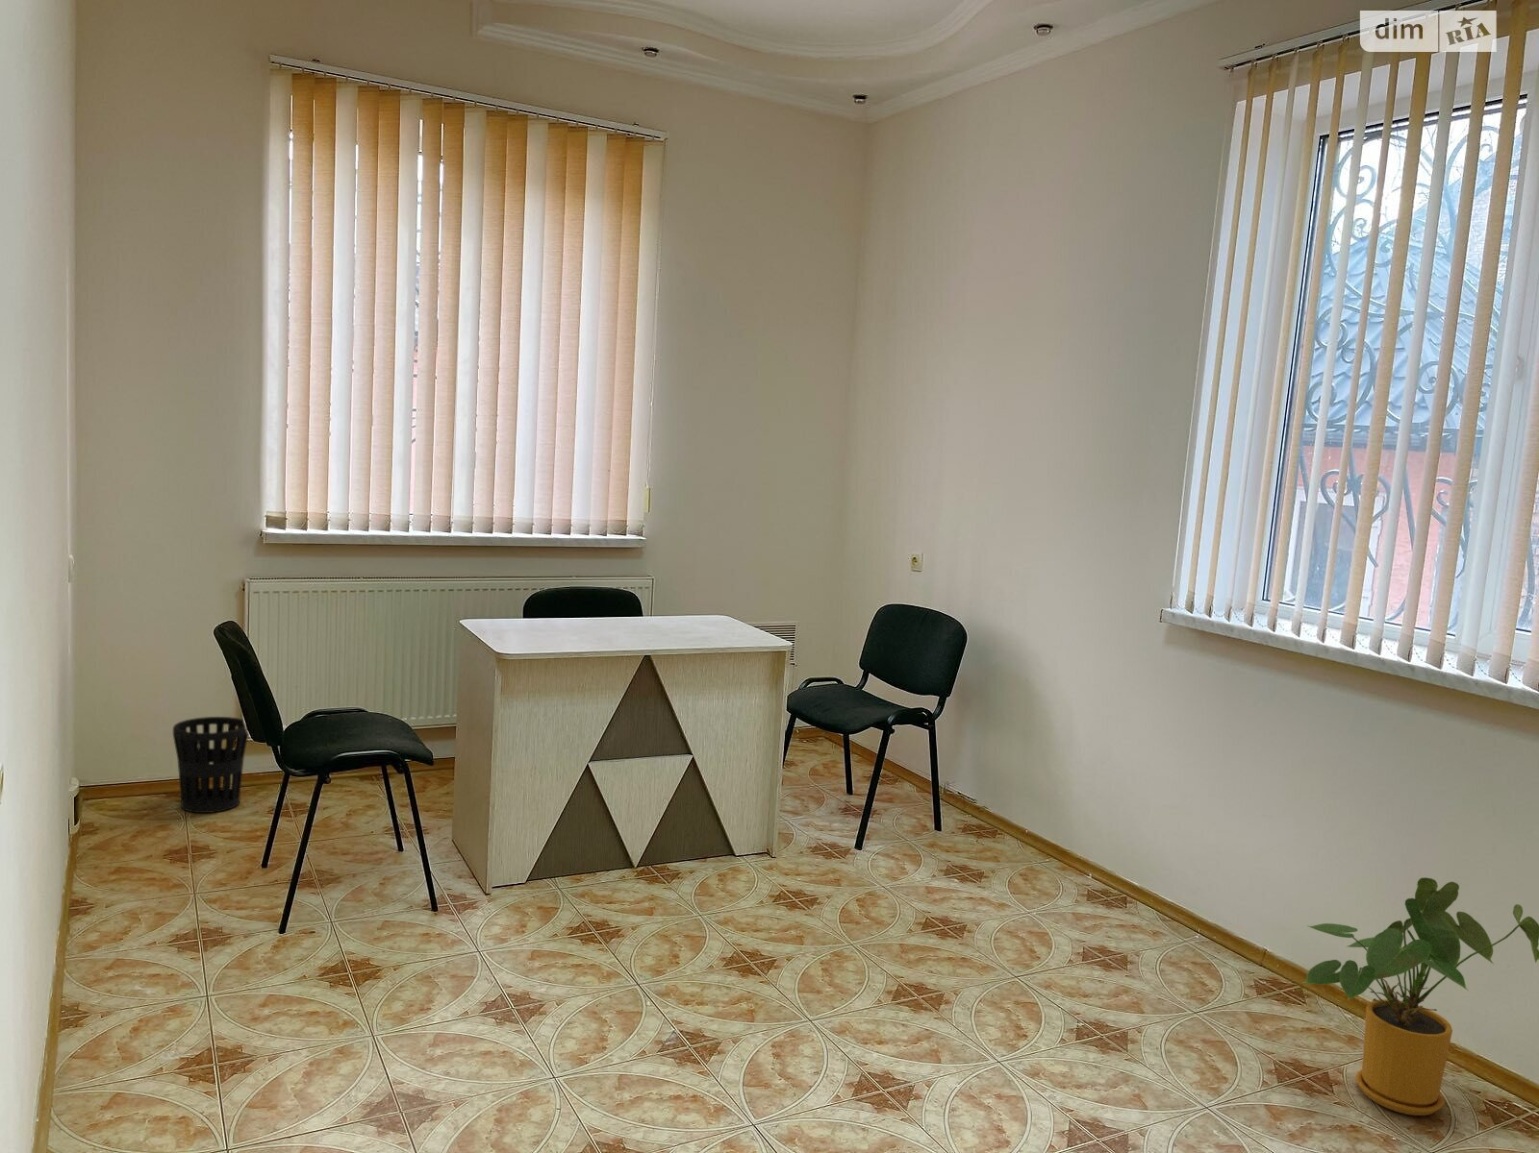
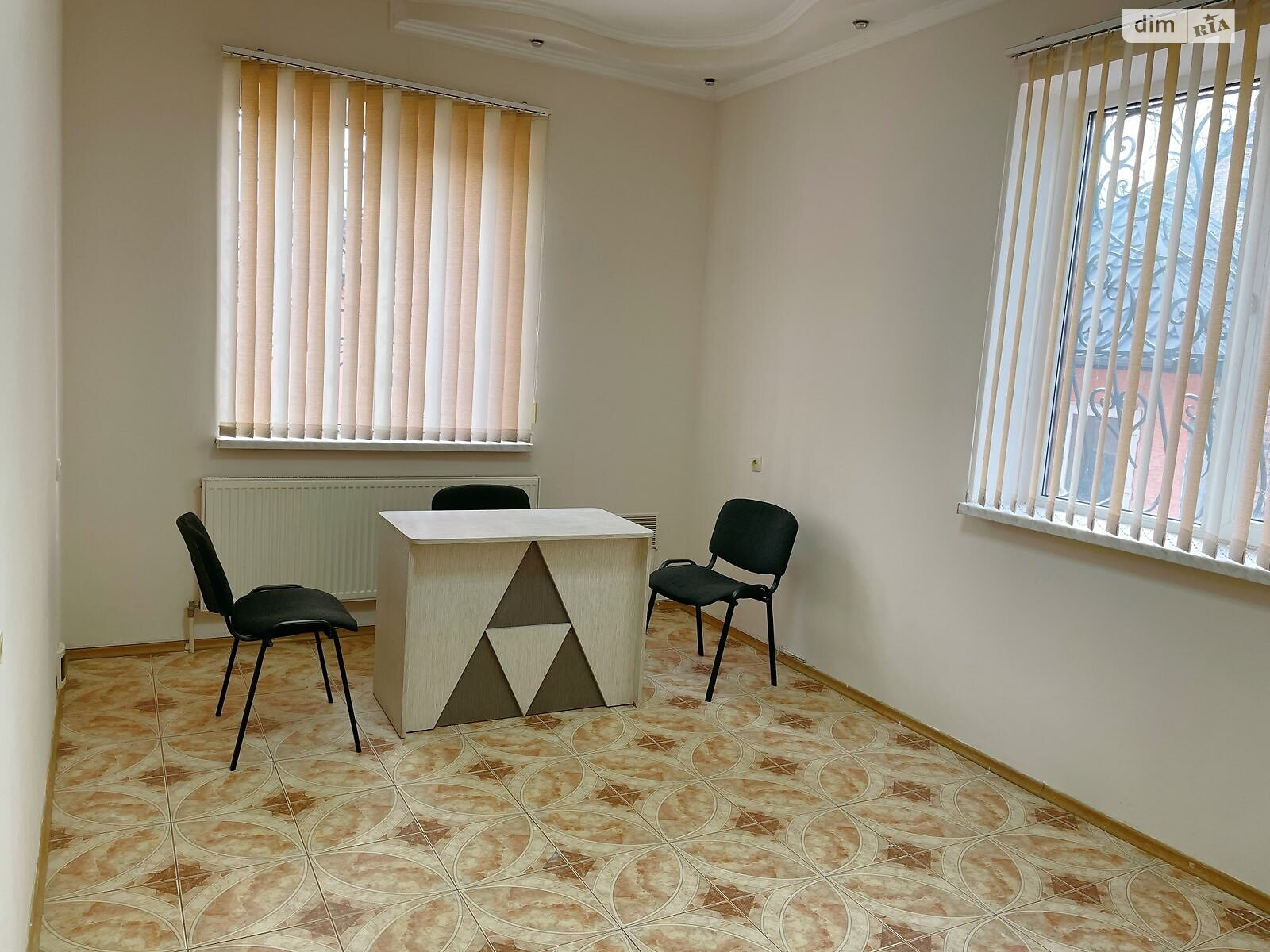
- wastebasket [172,716,250,814]
- house plant [1301,877,1539,1117]
